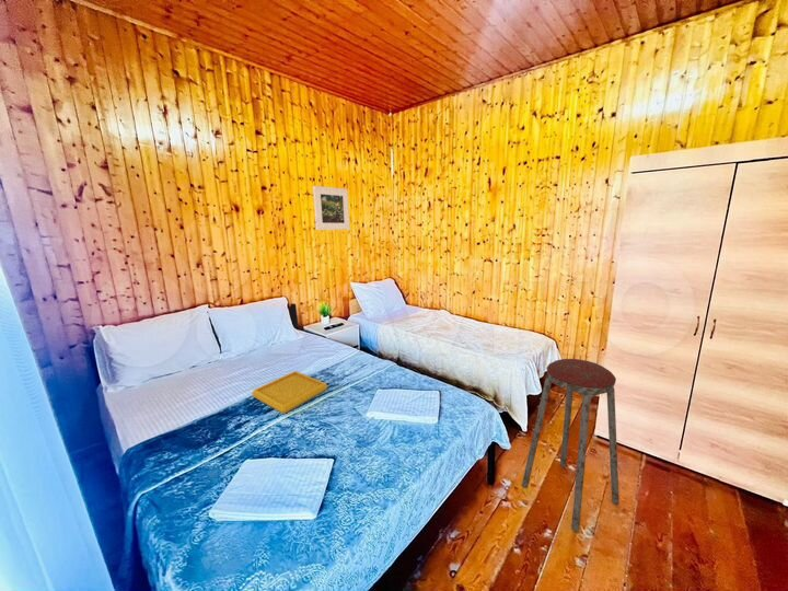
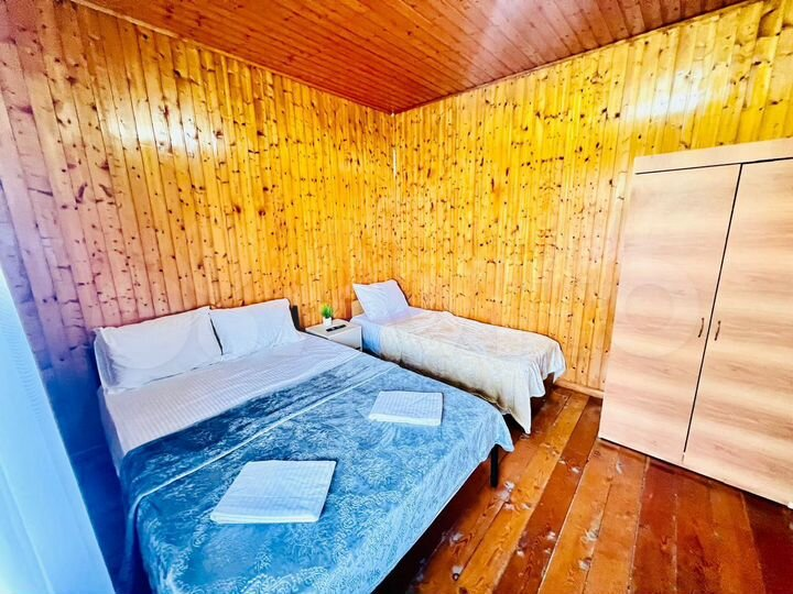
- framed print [312,185,351,231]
- music stool [521,358,621,533]
- serving tray [251,370,328,415]
